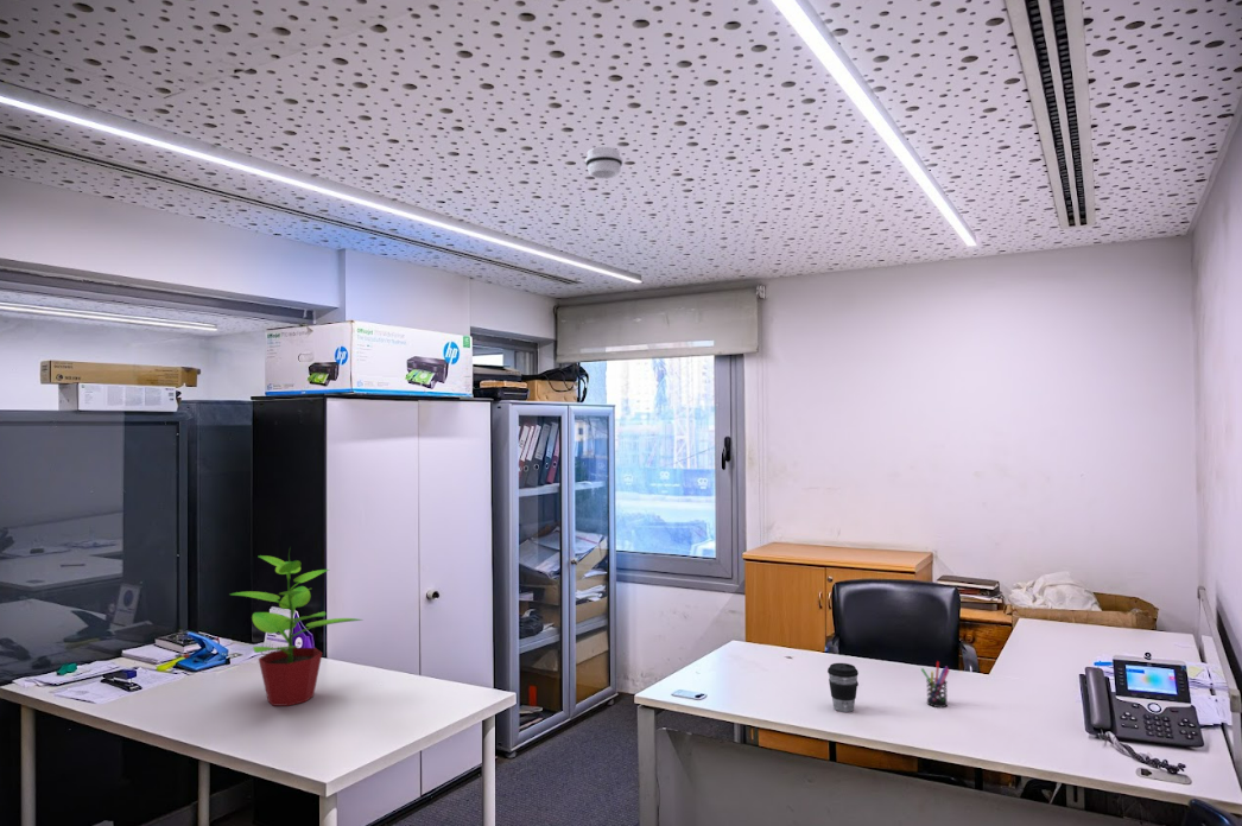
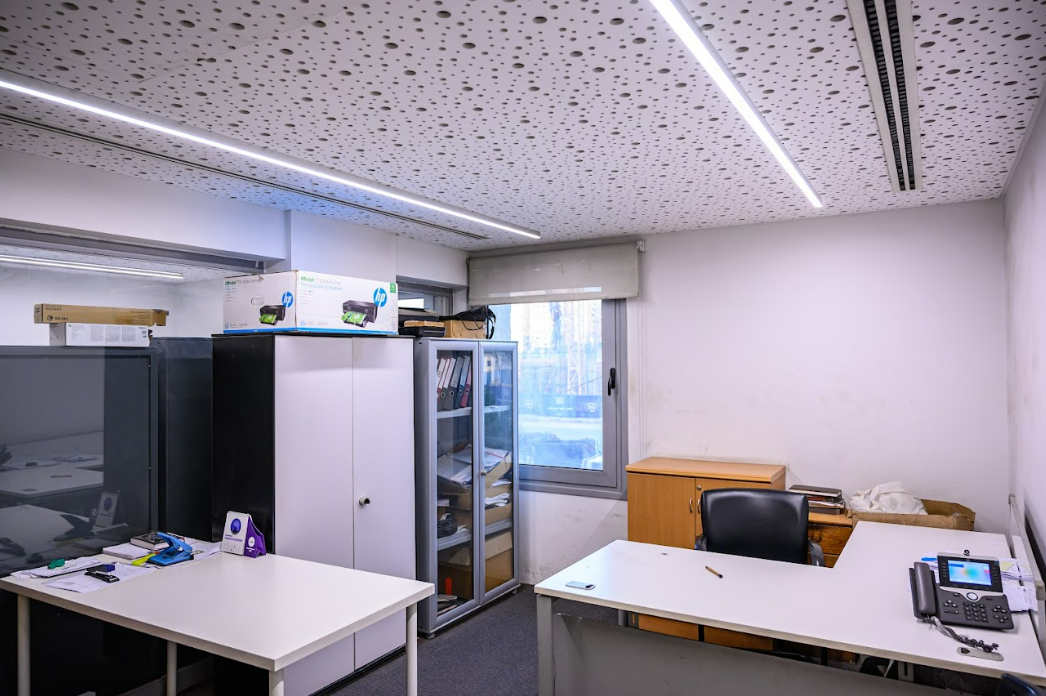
- coffee cup [826,662,860,713]
- smoke detector [584,146,623,179]
- potted plant [229,546,365,707]
- pen holder [920,660,951,709]
